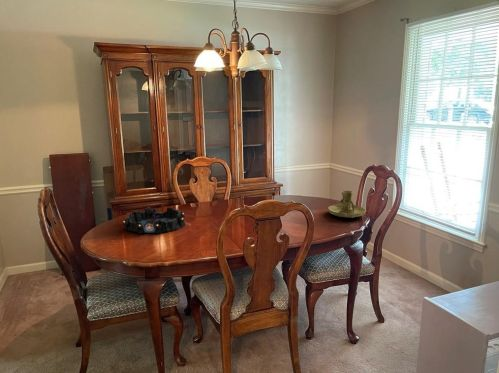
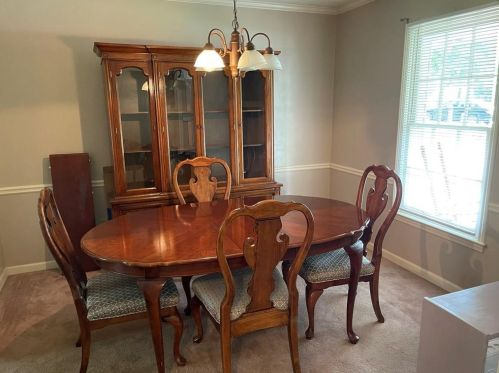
- candle holder [327,190,367,219]
- decorative bowl [122,206,187,235]
